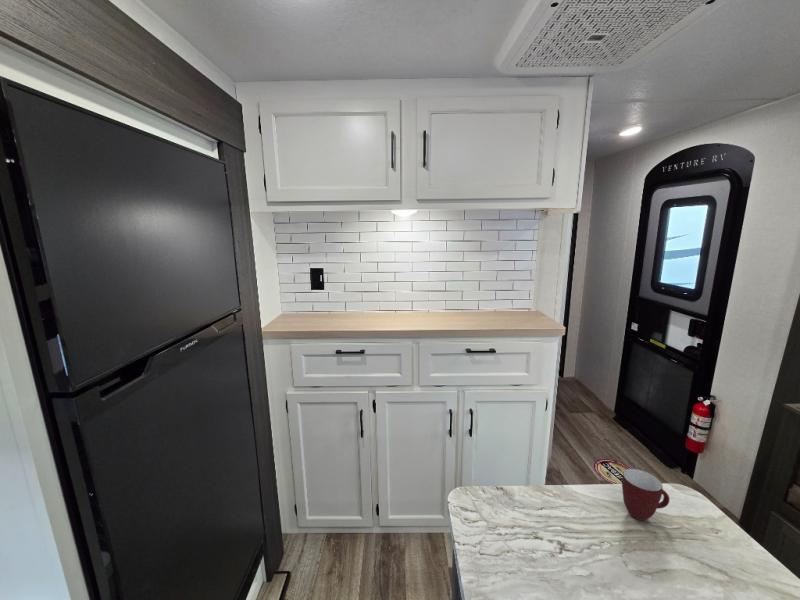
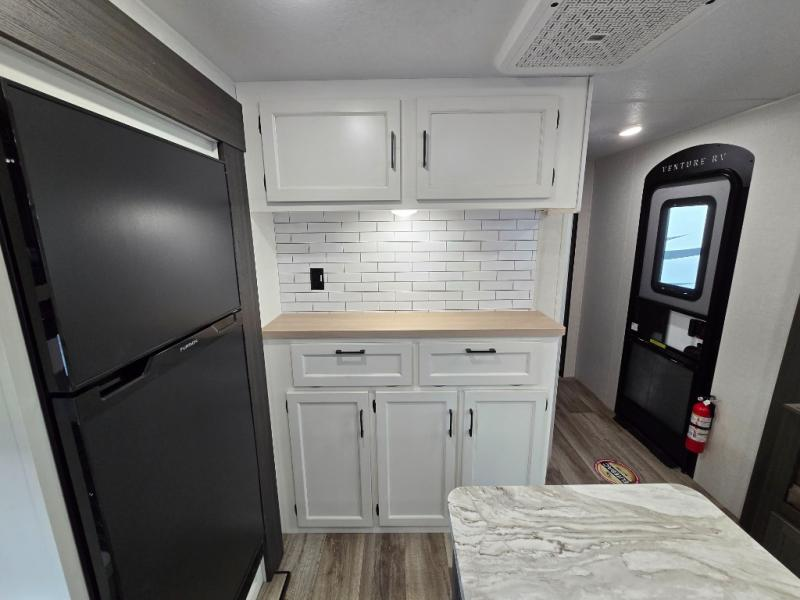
- mug [621,468,670,522]
